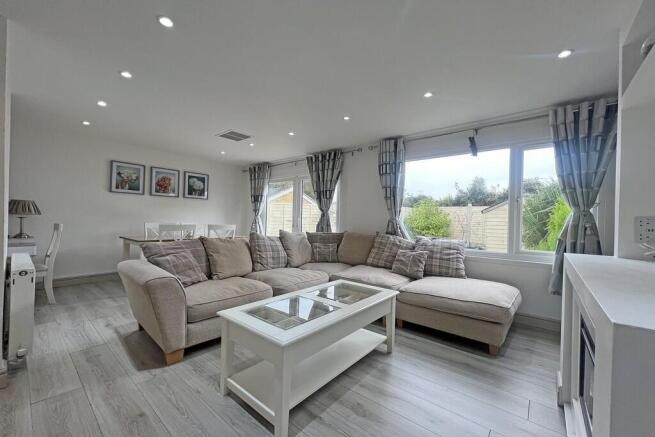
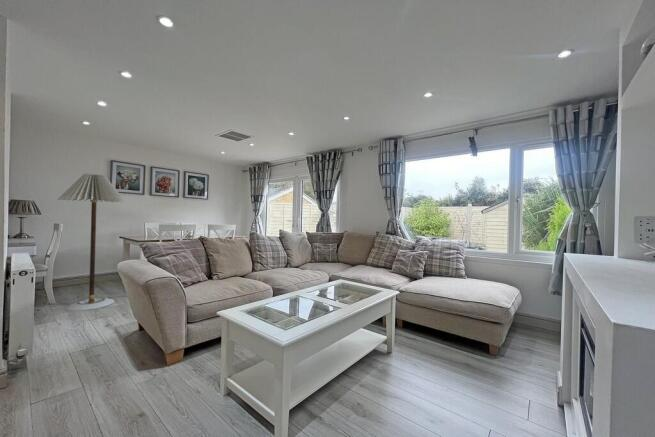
+ floor lamp [56,172,127,312]
